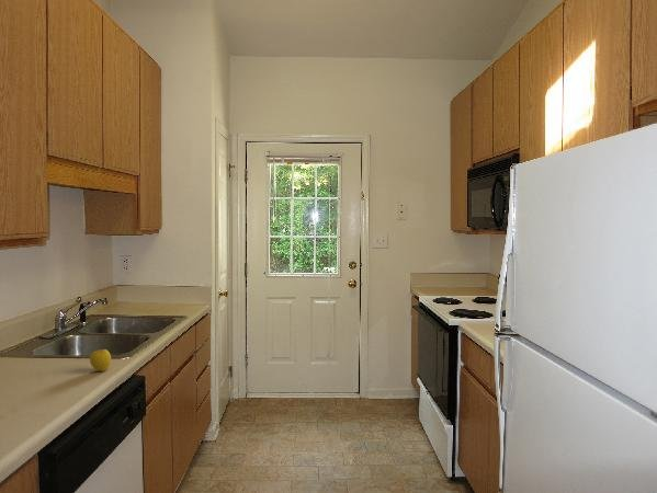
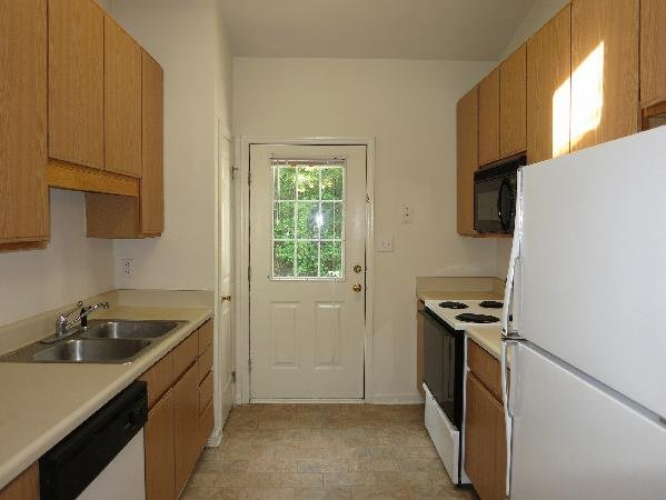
- apple [89,348,112,372]
